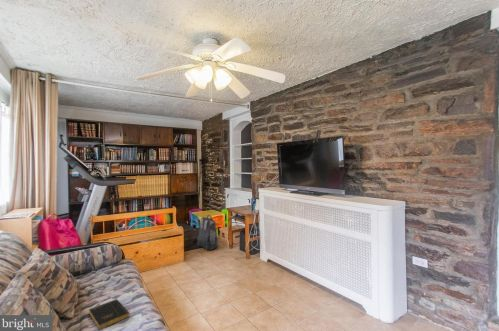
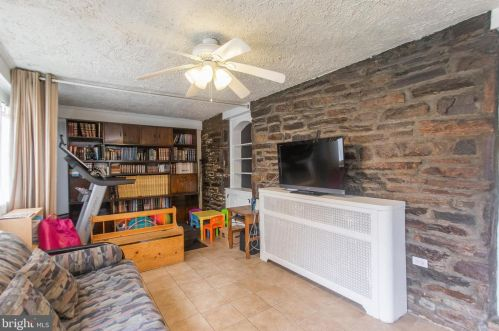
- book [88,298,130,331]
- backpack [196,214,219,251]
